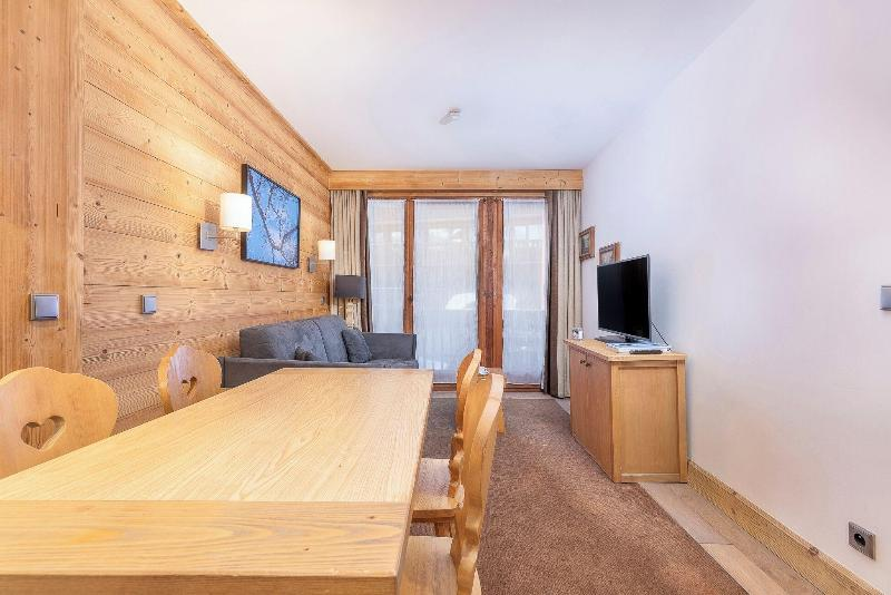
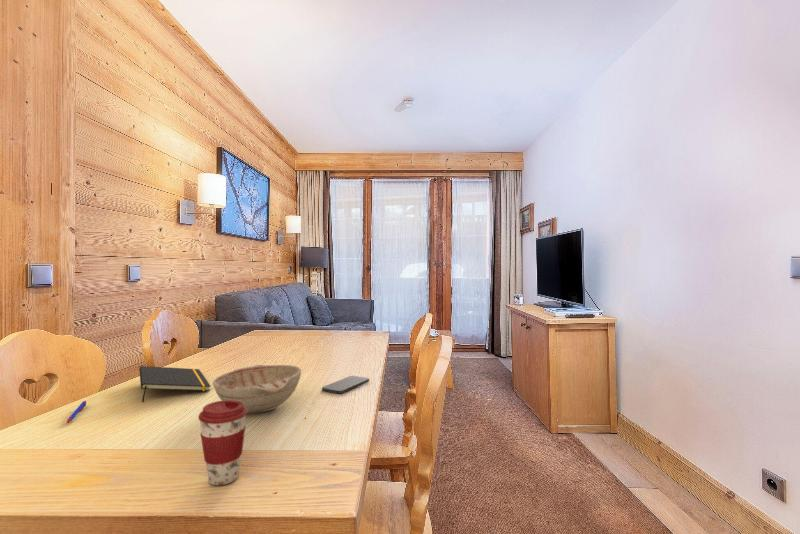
+ coffee cup [197,400,248,486]
+ pen [65,400,87,425]
+ smartphone [321,375,370,395]
+ decorative bowl [212,364,302,414]
+ notepad [138,365,212,403]
